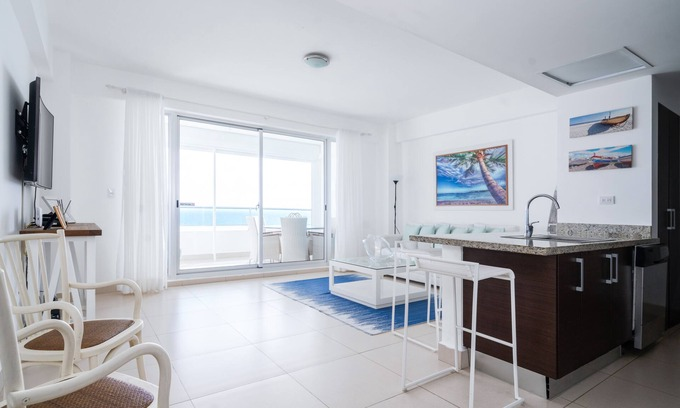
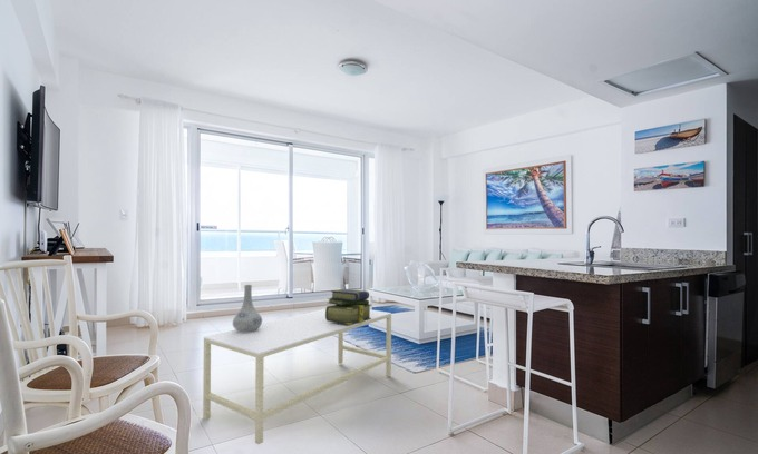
+ stack of books [324,288,372,325]
+ vase [232,284,263,333]
+ coffee table [202,308,392,445]
